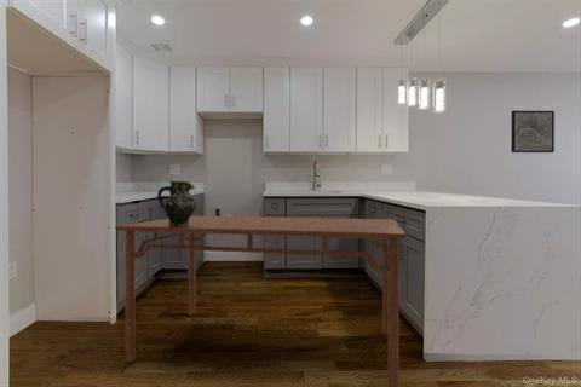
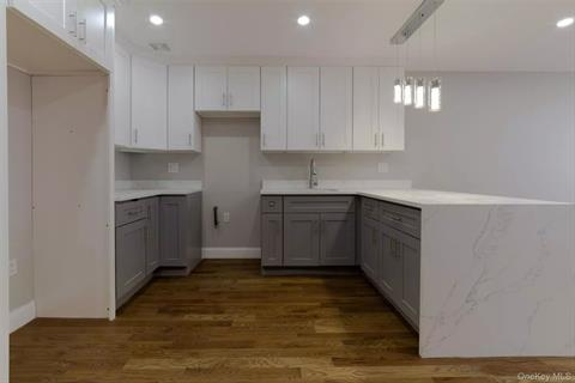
- dining table [115,214,407,387]
- wall art [510,110,556,154]
- ceramic pitcher [156,180,197,227]
